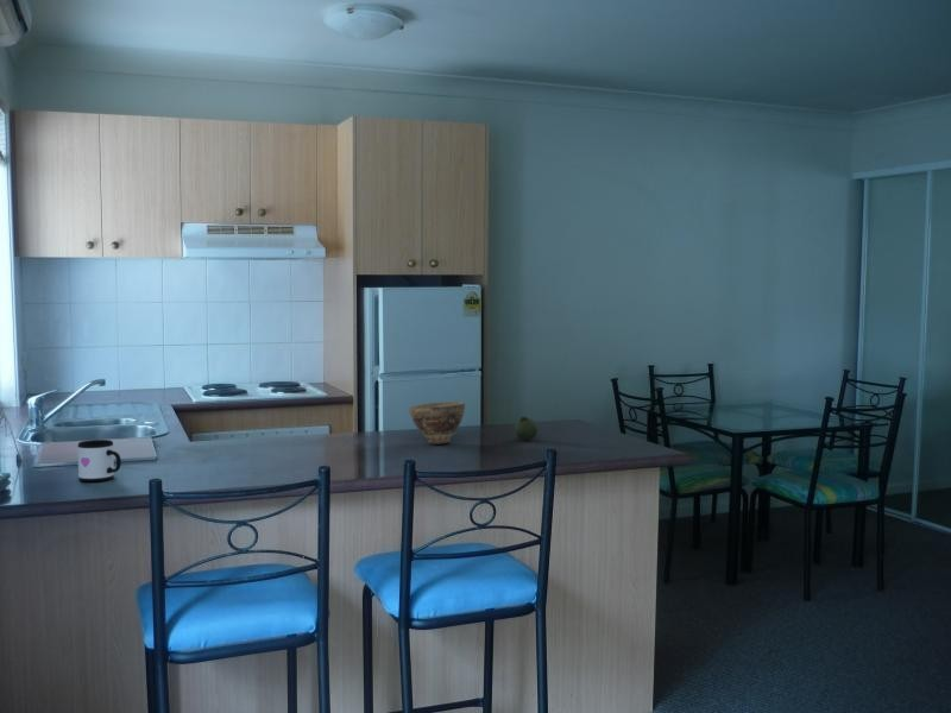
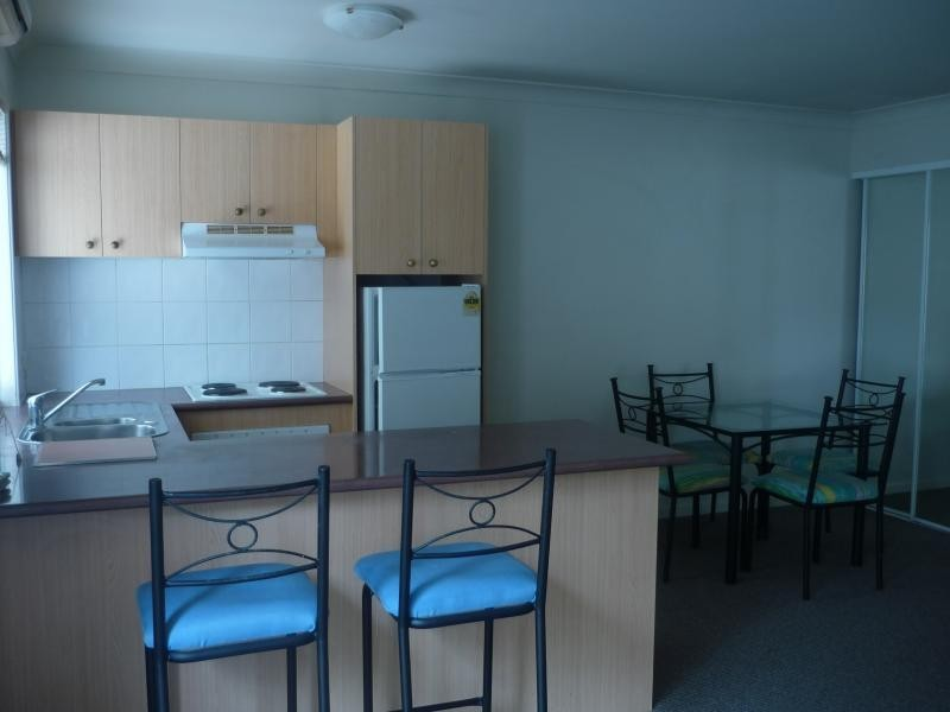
- mug [76,438,122,482]
- fruit [514,415,539,441]
- bowl [408,400,466,446]
